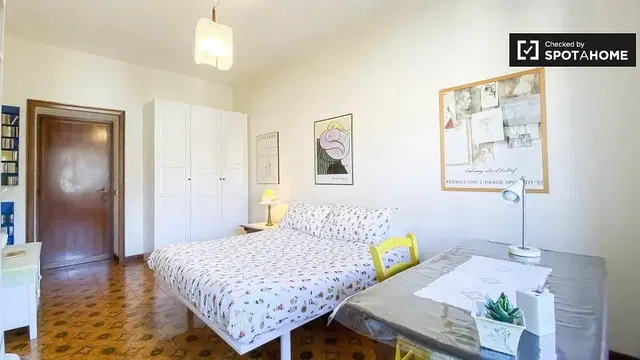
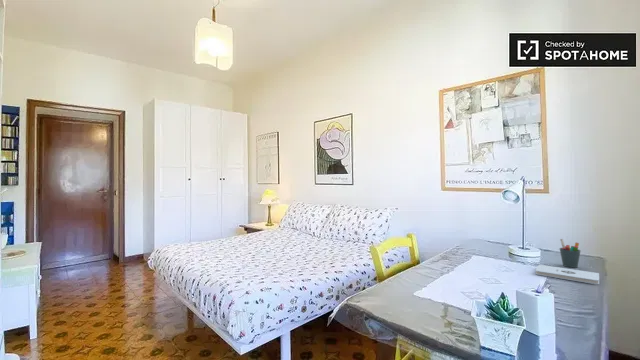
+ notepad [535,264,600,285]
+ pen holder [559,238,581,269]
